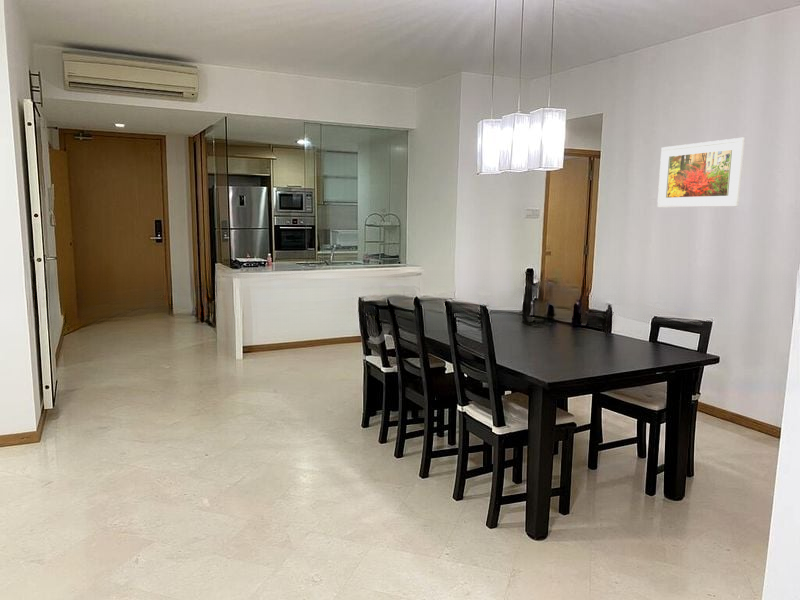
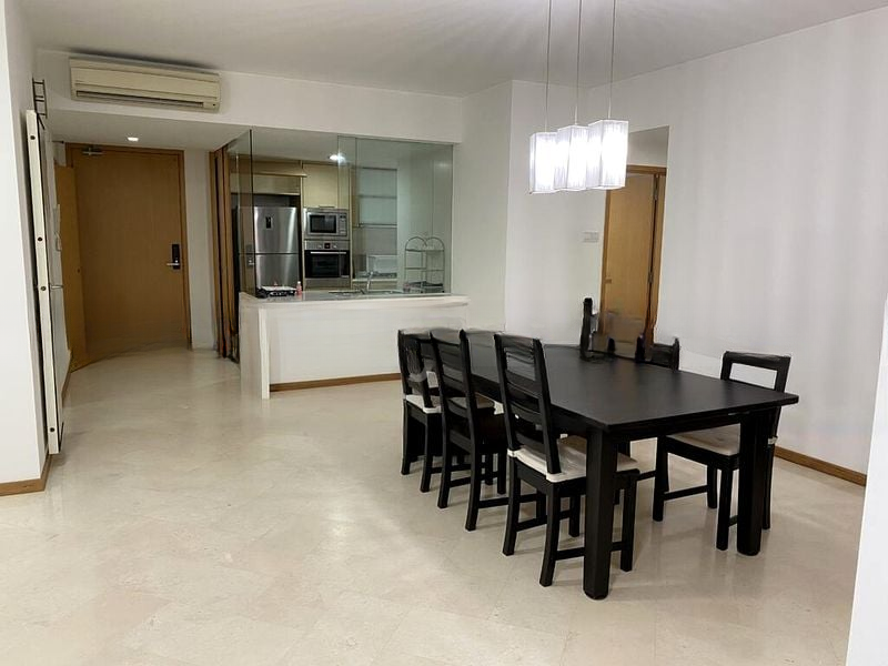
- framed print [656,137,746,208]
